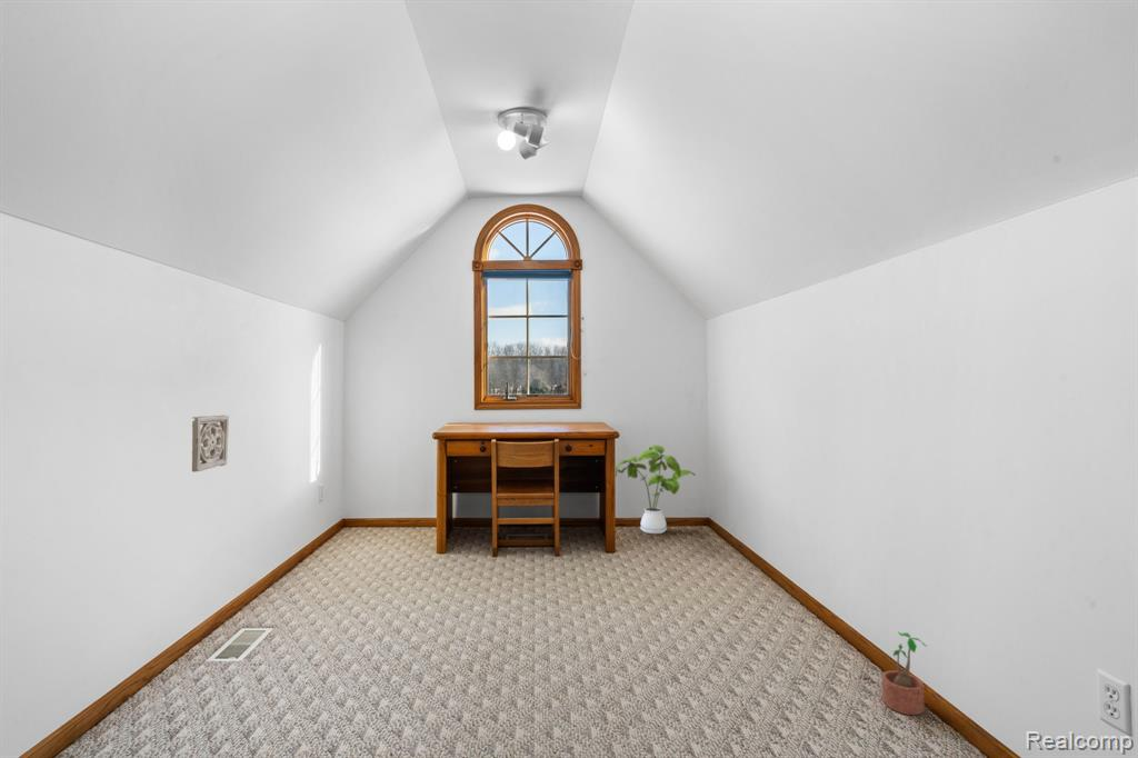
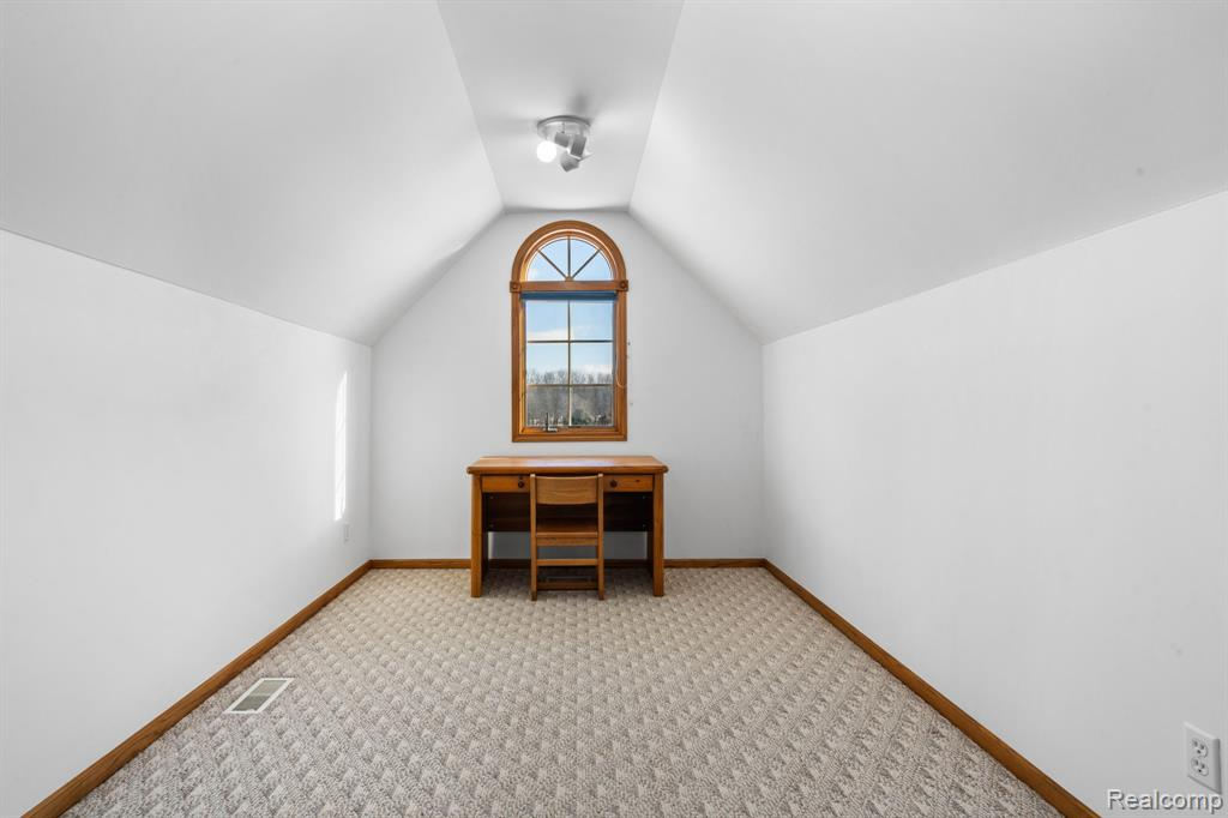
- wall ornament [191,415,230,473]
- potted plant [881,630,928,716]
- house plant [615,443,697,535]
